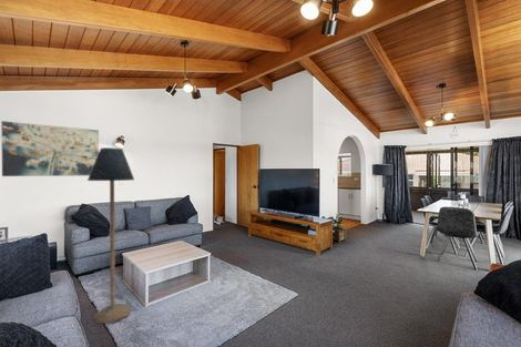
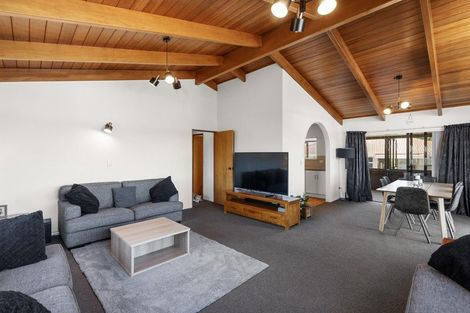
- wall art [1,120,100,177]
- floor lamp [86,146,135,325]
